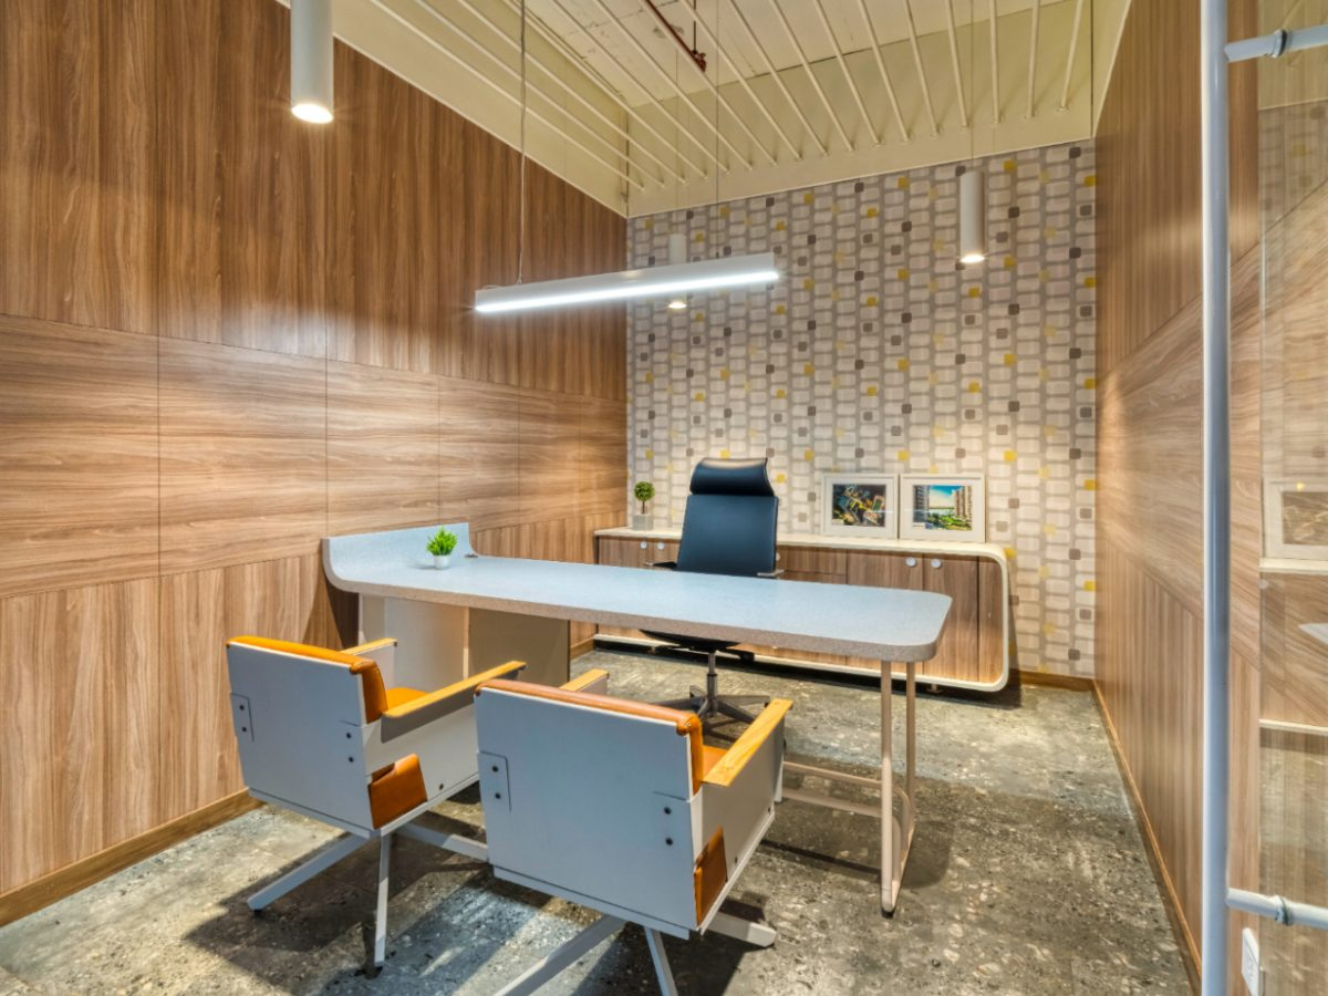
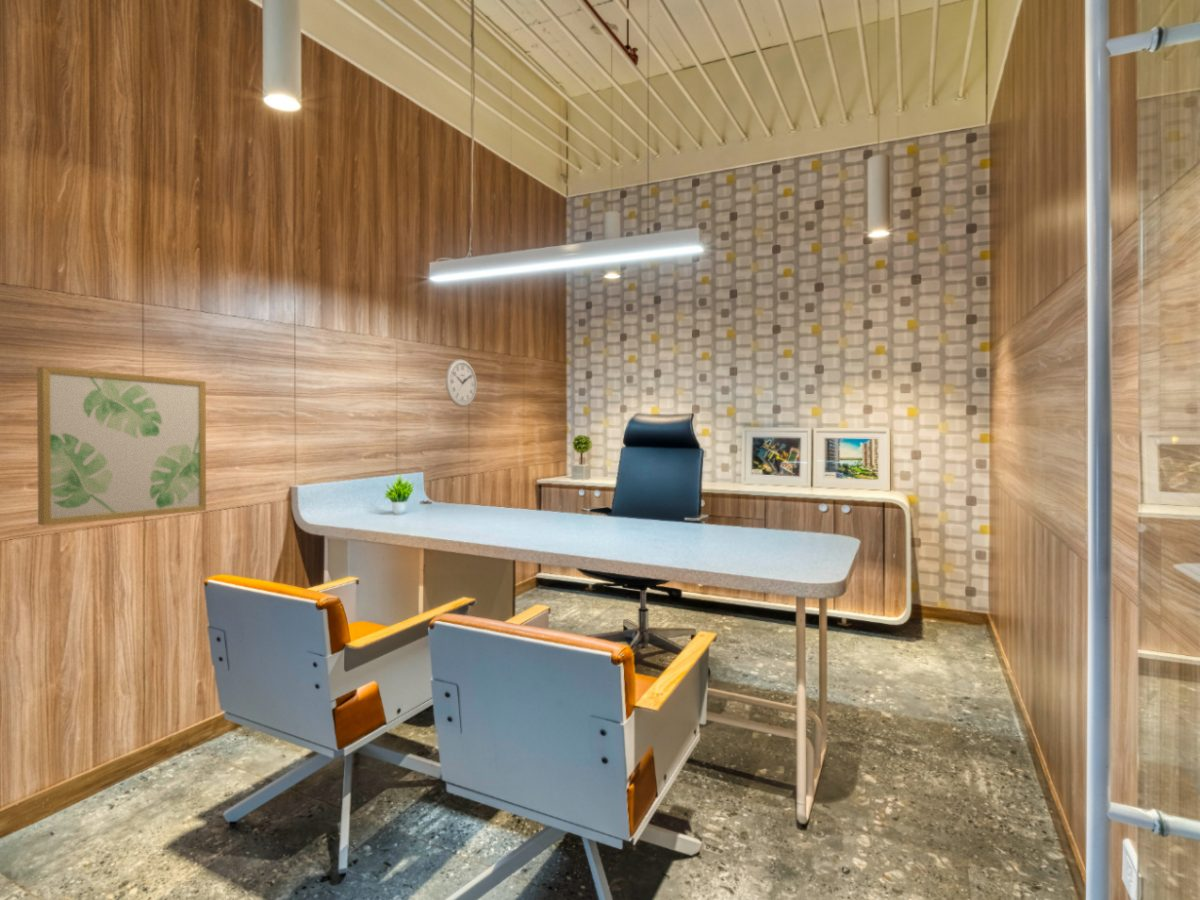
+ wall art [36,365,207,526]
+ wall clock [444,358,478,408]
